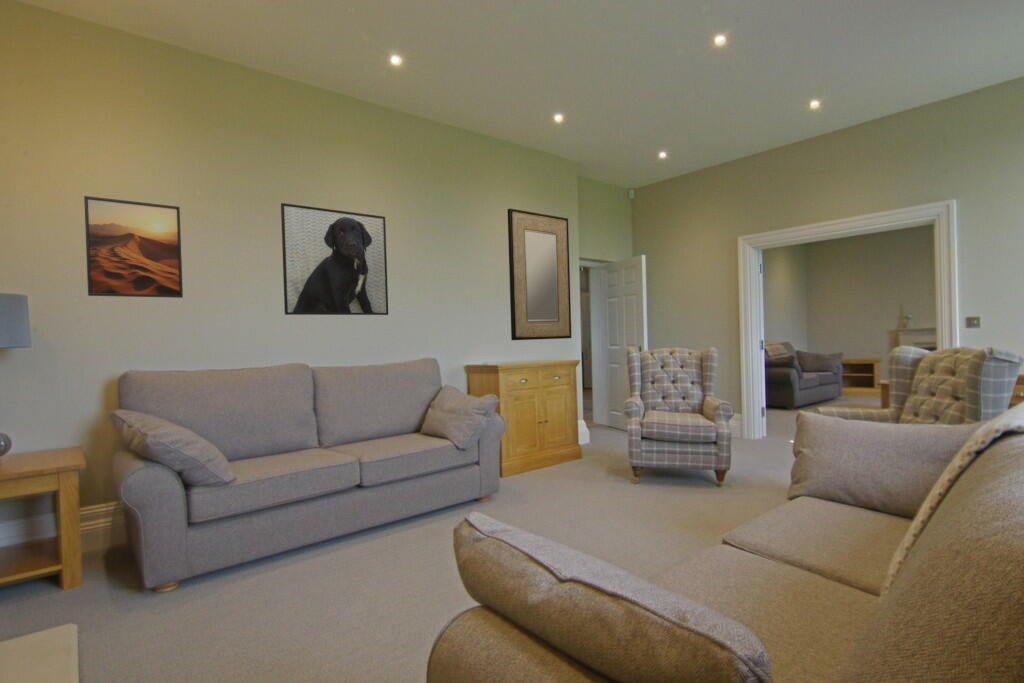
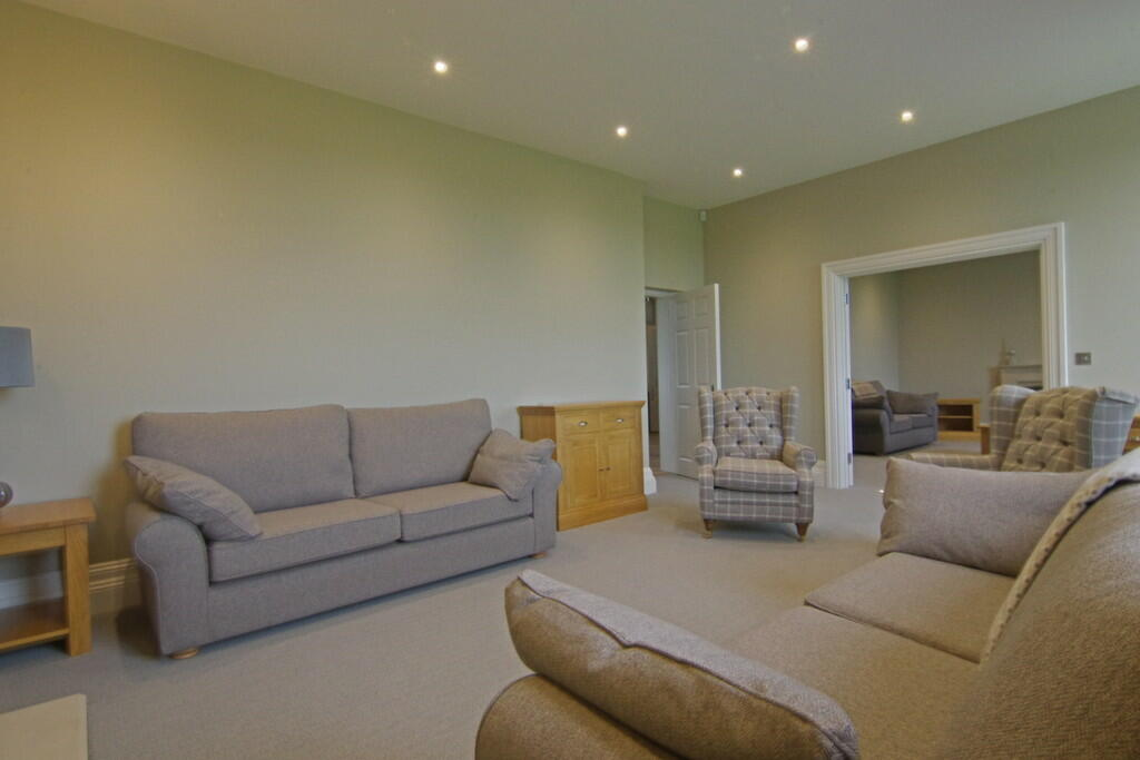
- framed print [280,202,389,316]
- home mirror [507,208,572,341]
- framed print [83,195,184,299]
